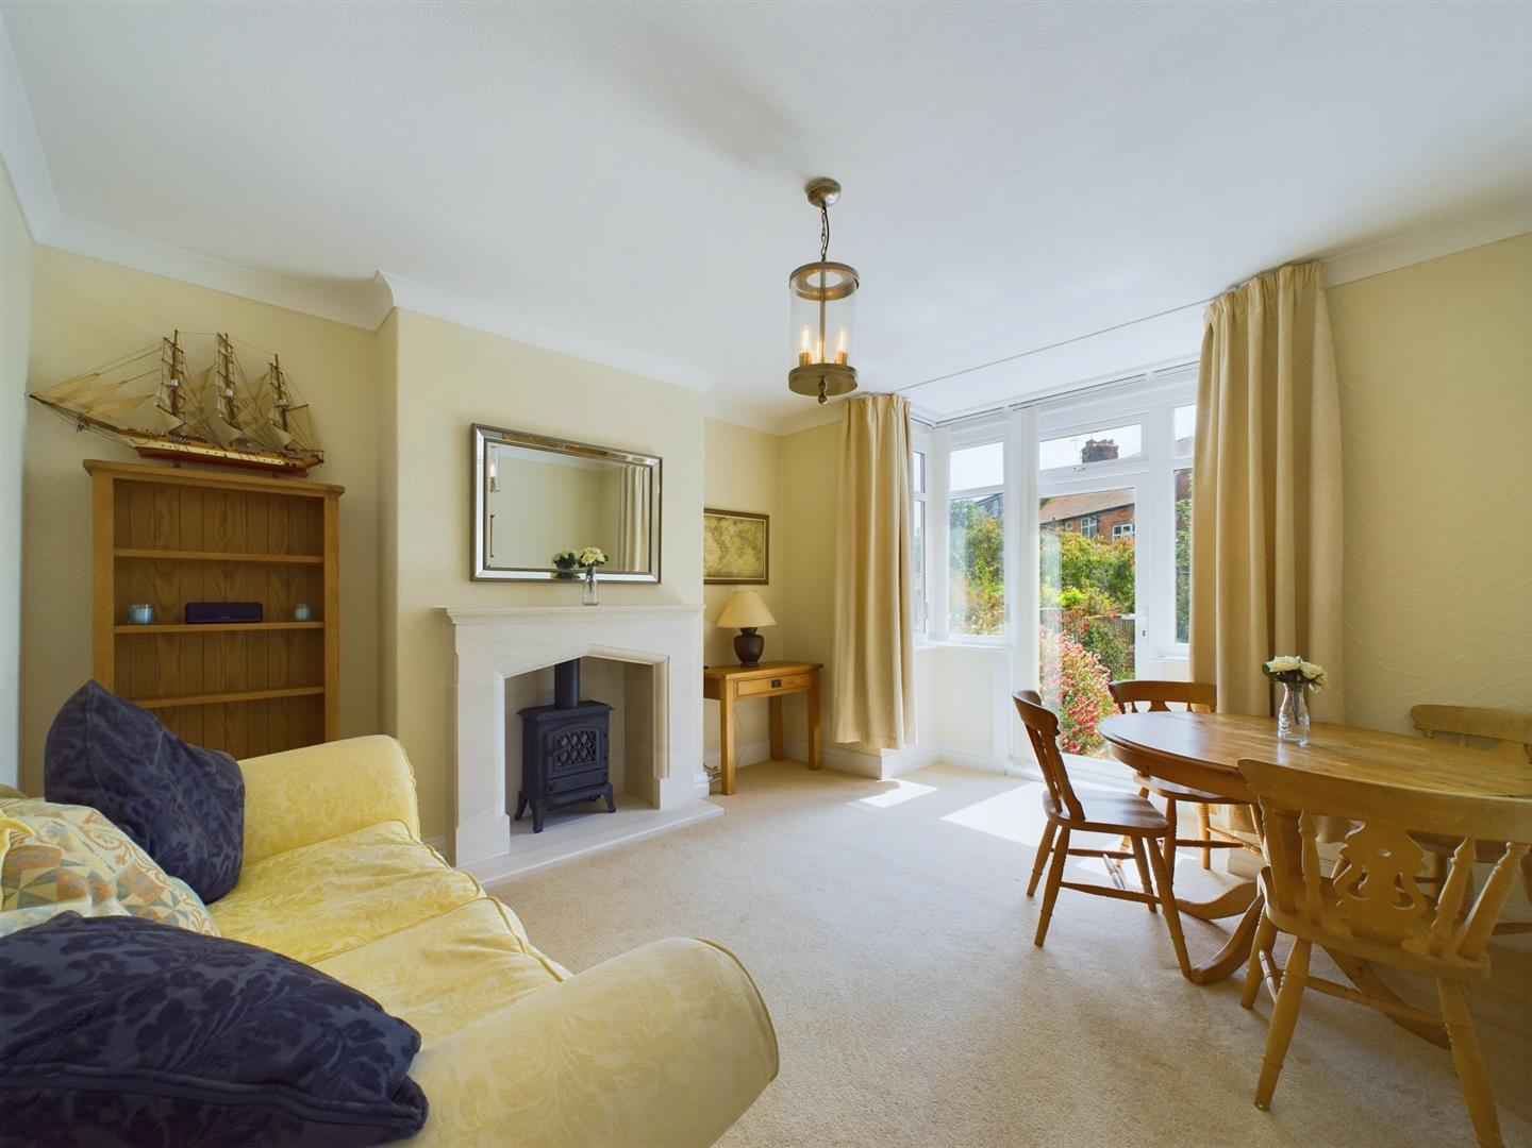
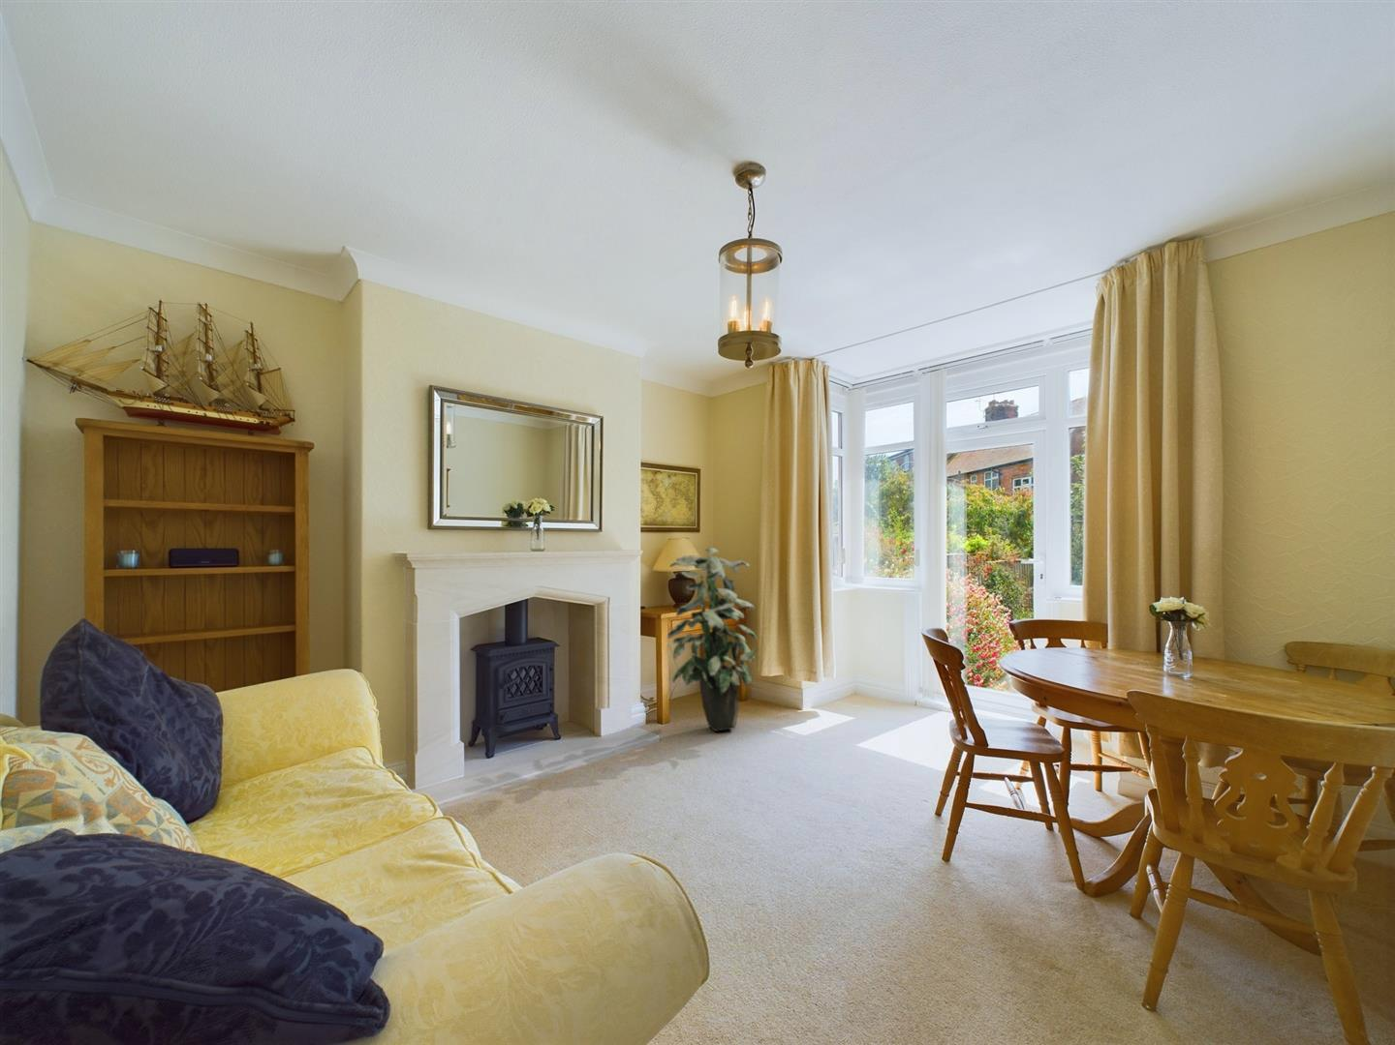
+ indoor plant [667,547,759,731]
